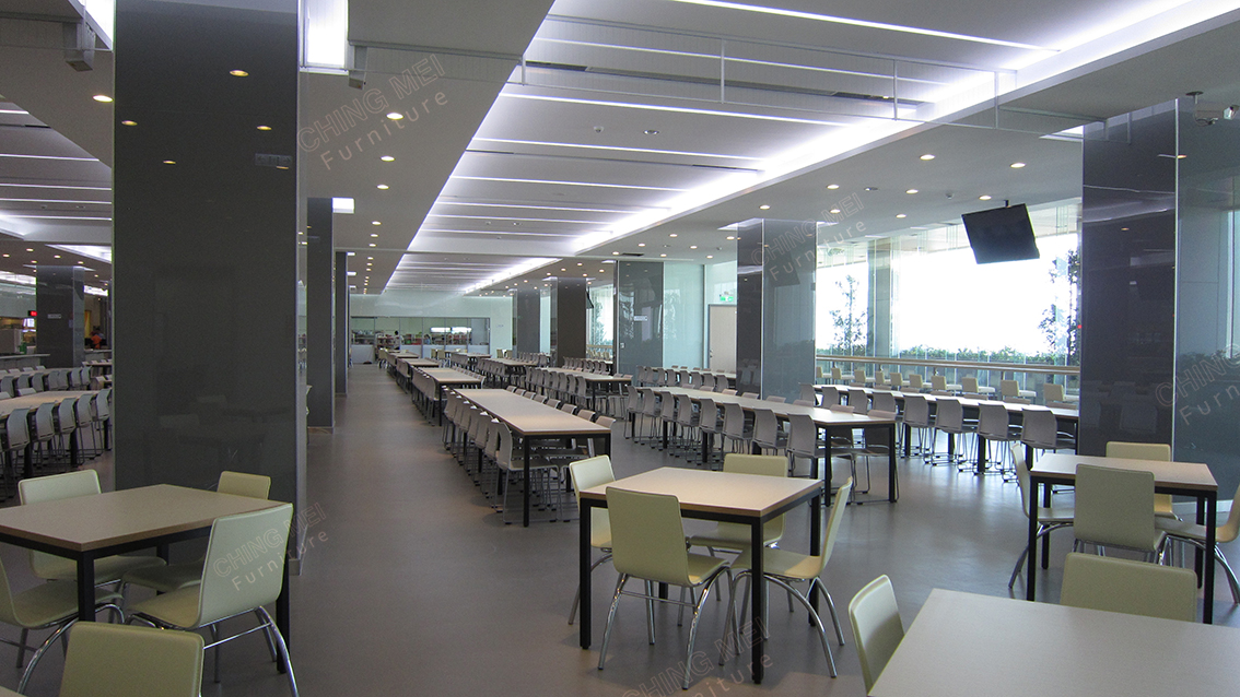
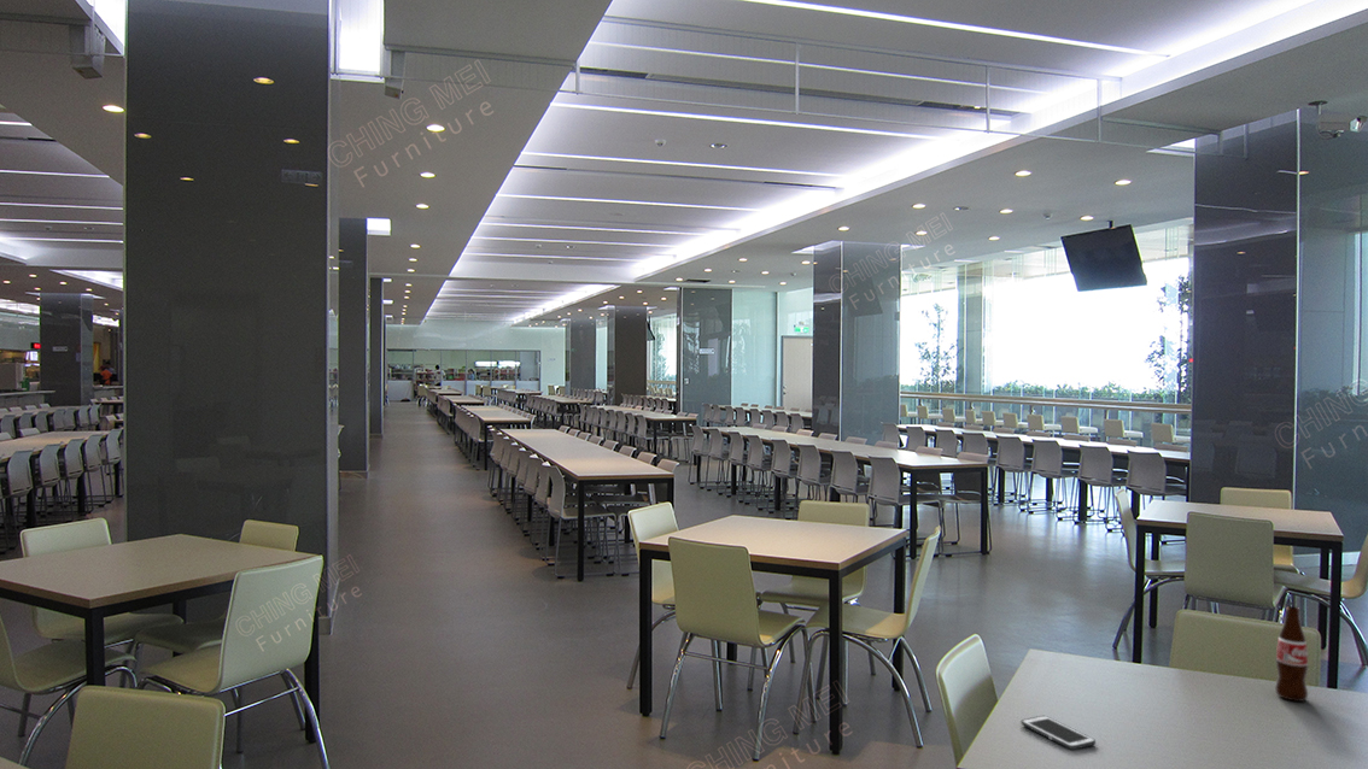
+ cell phone [1019,715,1097,751]
+ bottle [1274,605,1310,703]
